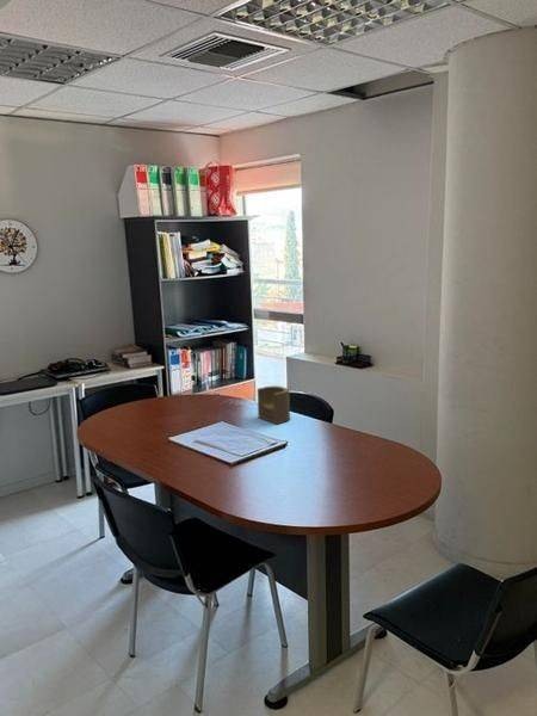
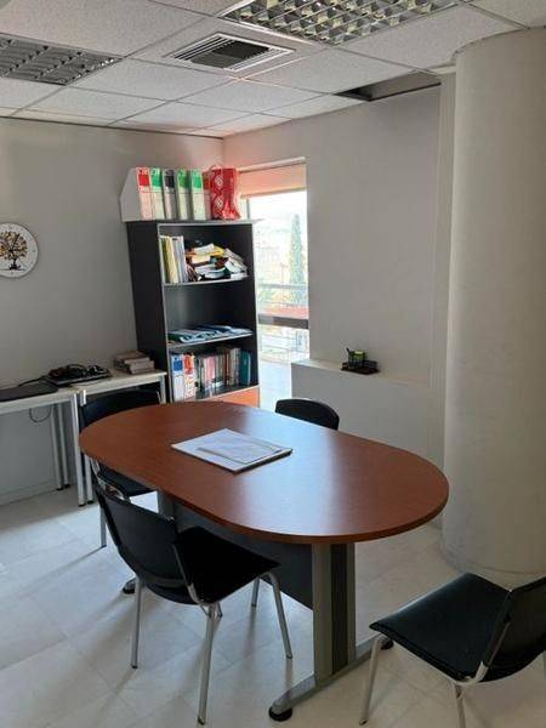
- pen holder [257,384,291,425]
